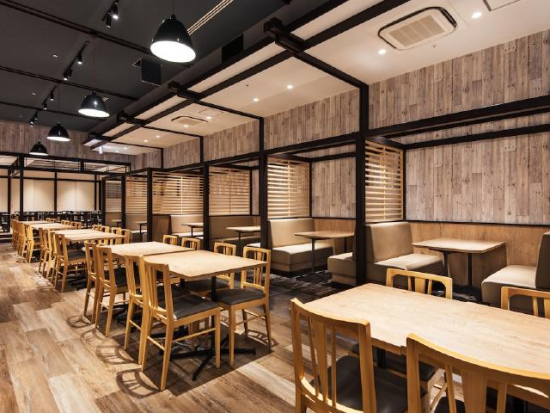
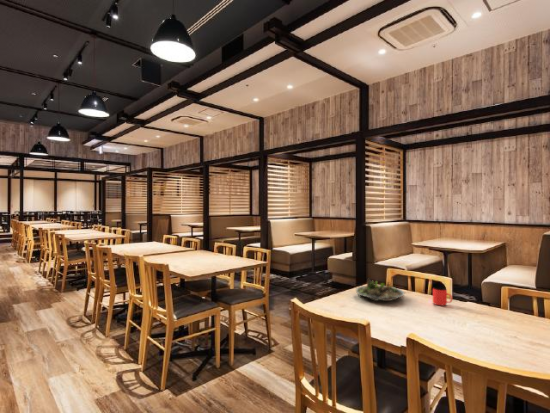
+ succulent planter [355,277,405,302]
+ cup [432,286,453,307]
